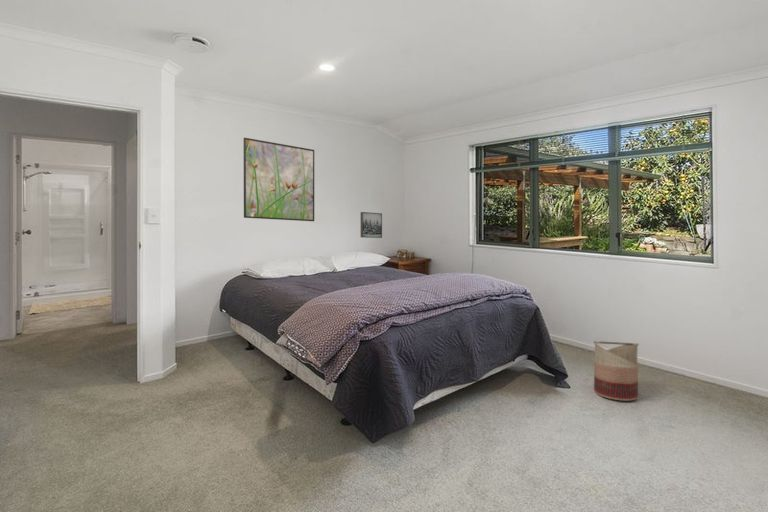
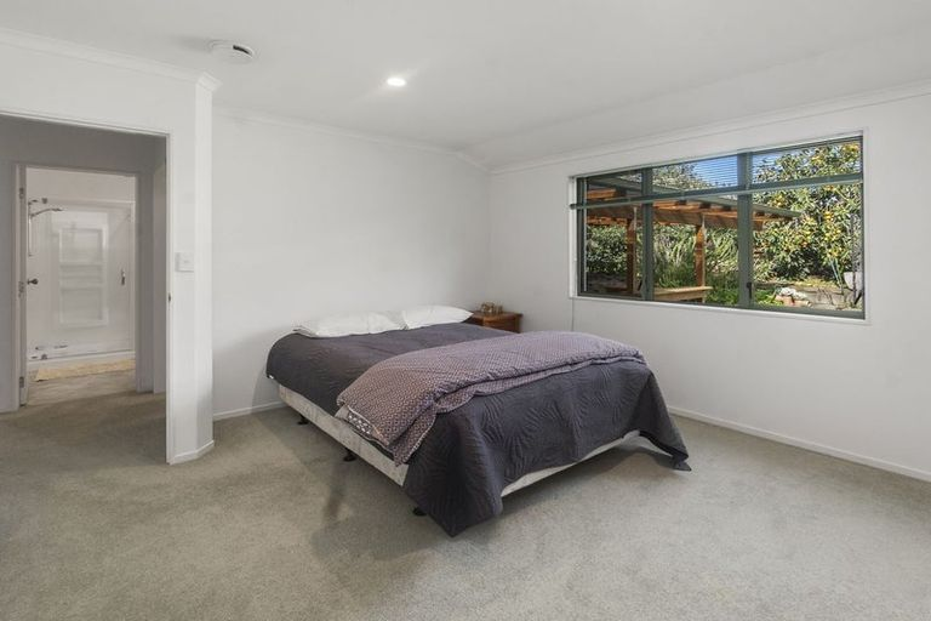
- wall art [360,211,383,239]
- basket [593,340,640,402]
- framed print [243,137,315,222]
